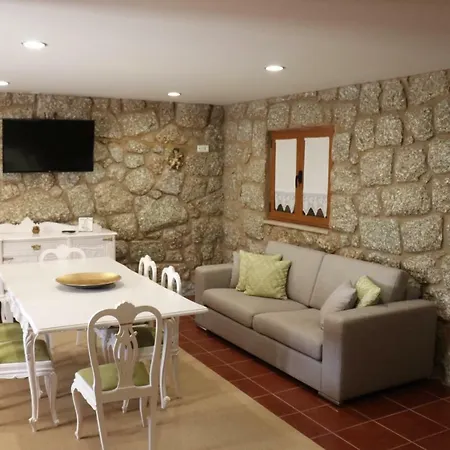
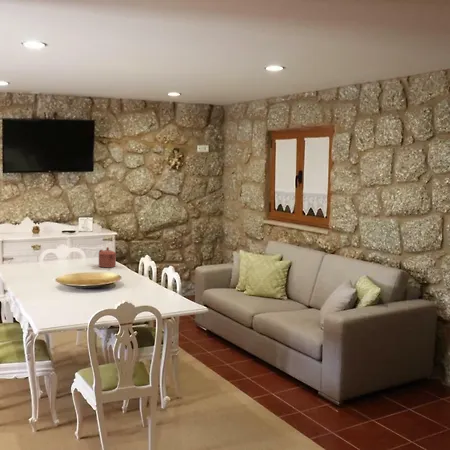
+ teapot [98,246,117,268]
